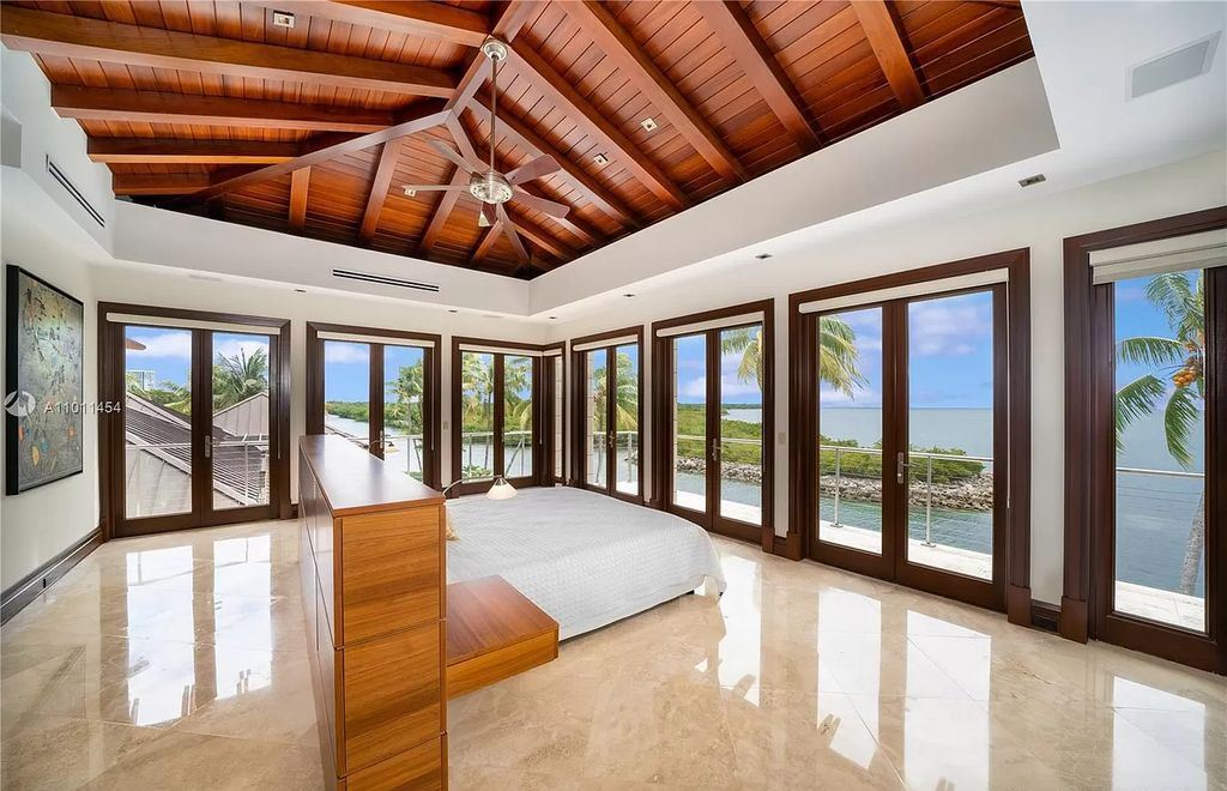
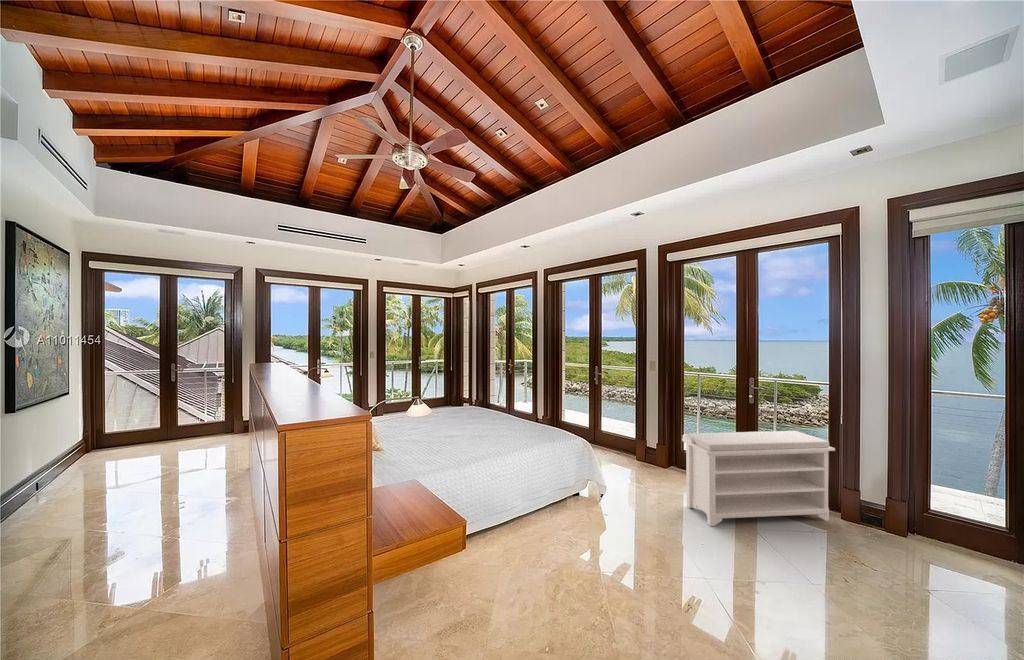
+ bench [681,430,836,527]
